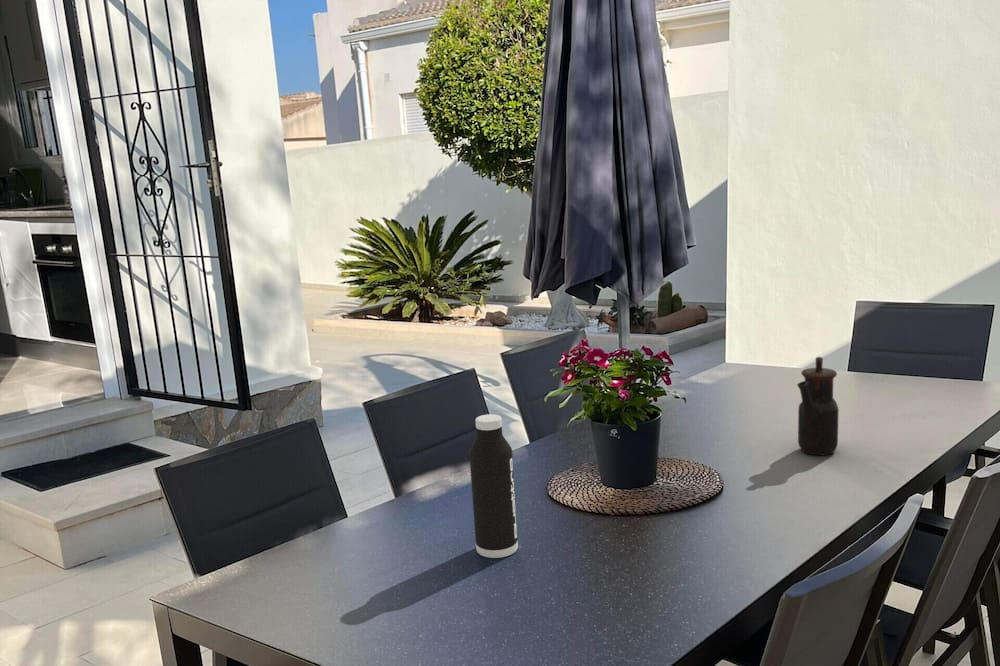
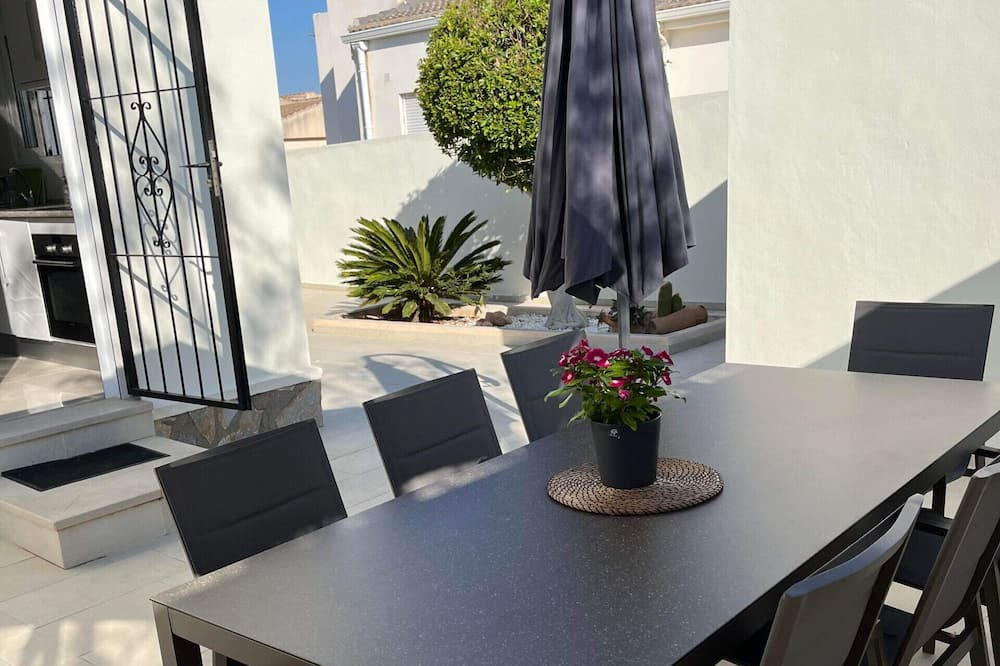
- teapot [796,356,840,457]
- water bottle [468,413,519,559]
